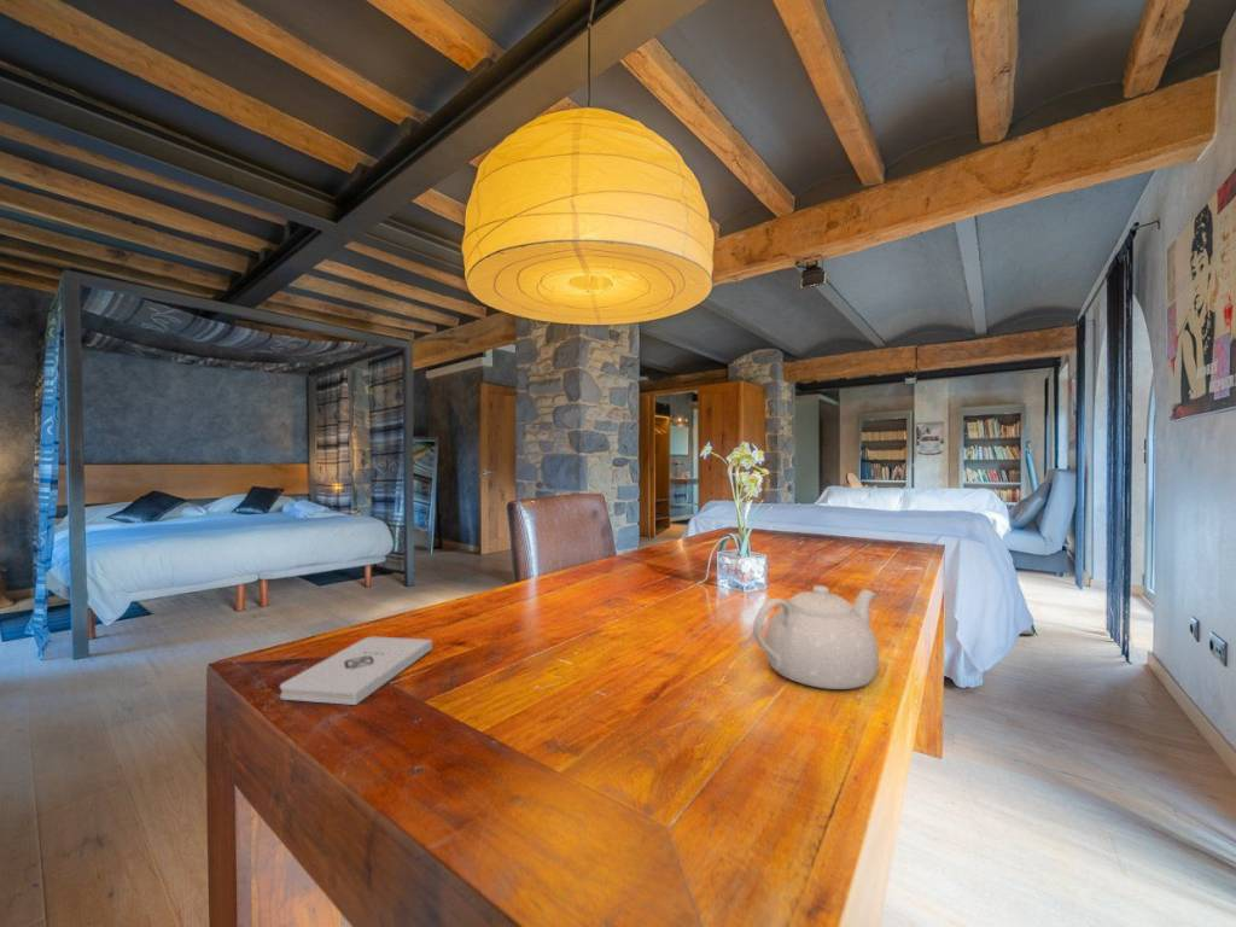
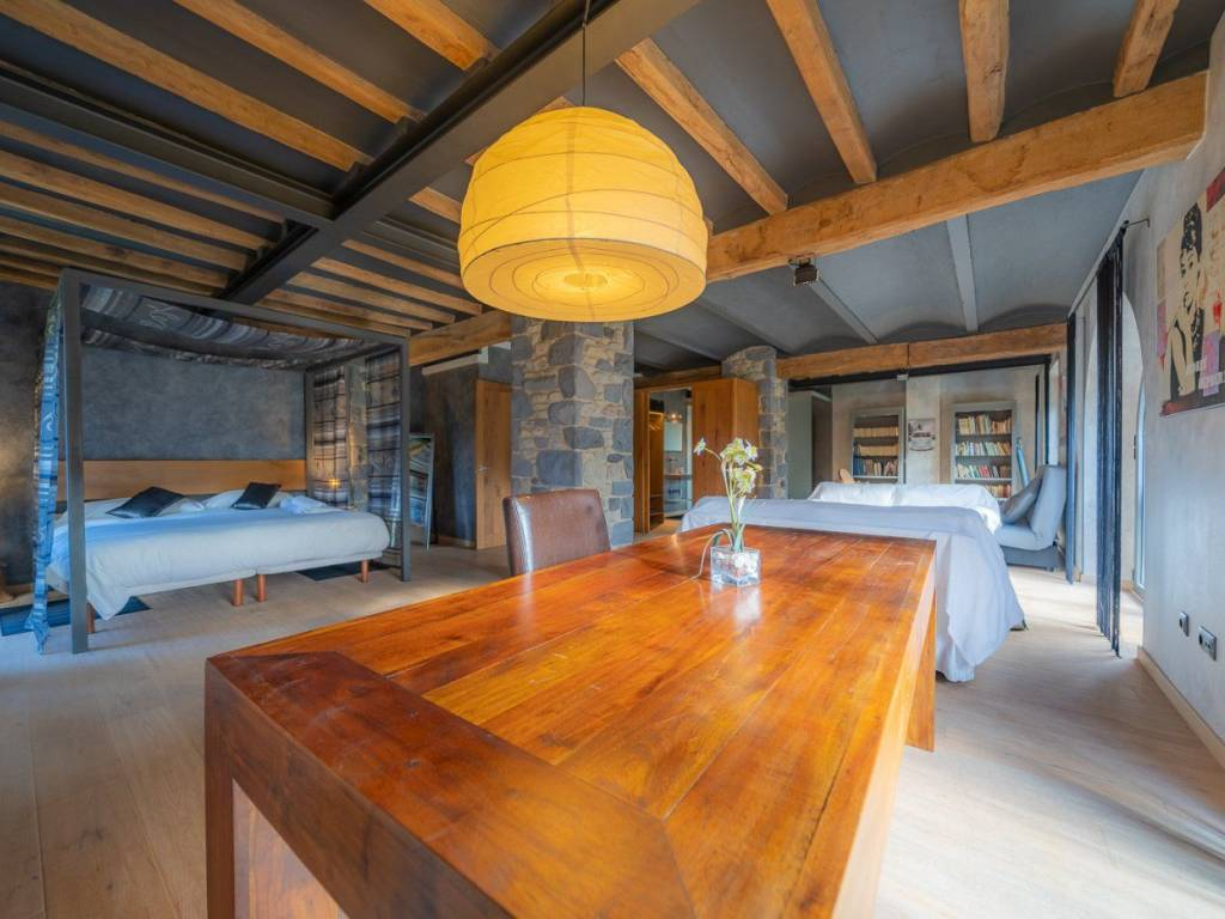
- notepad [279,635,433,706]
- teapot [752,584,880,690]
